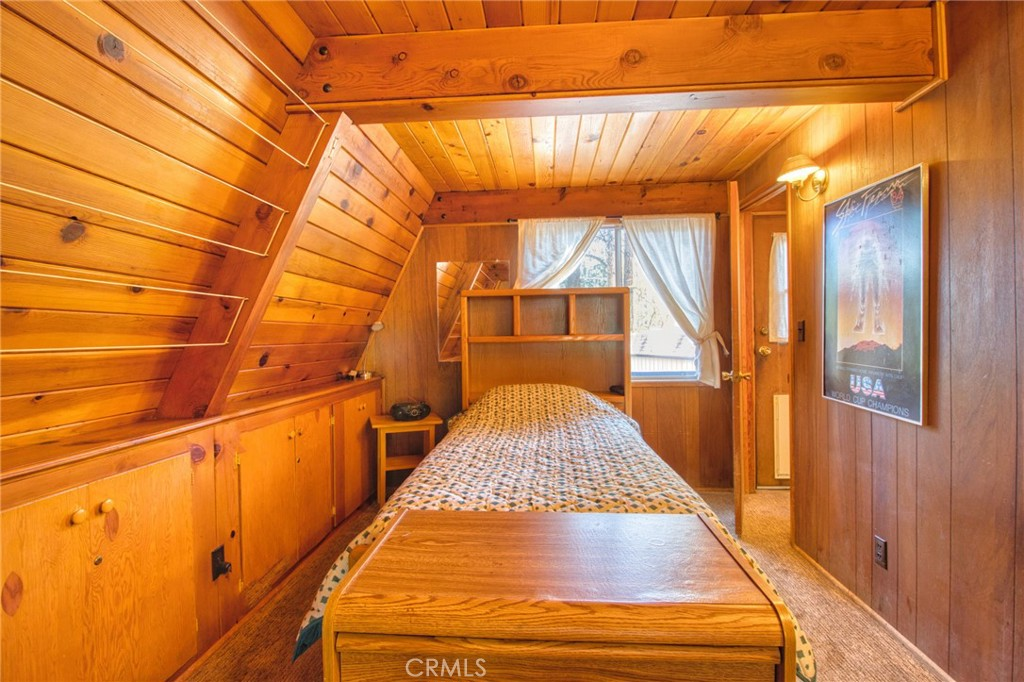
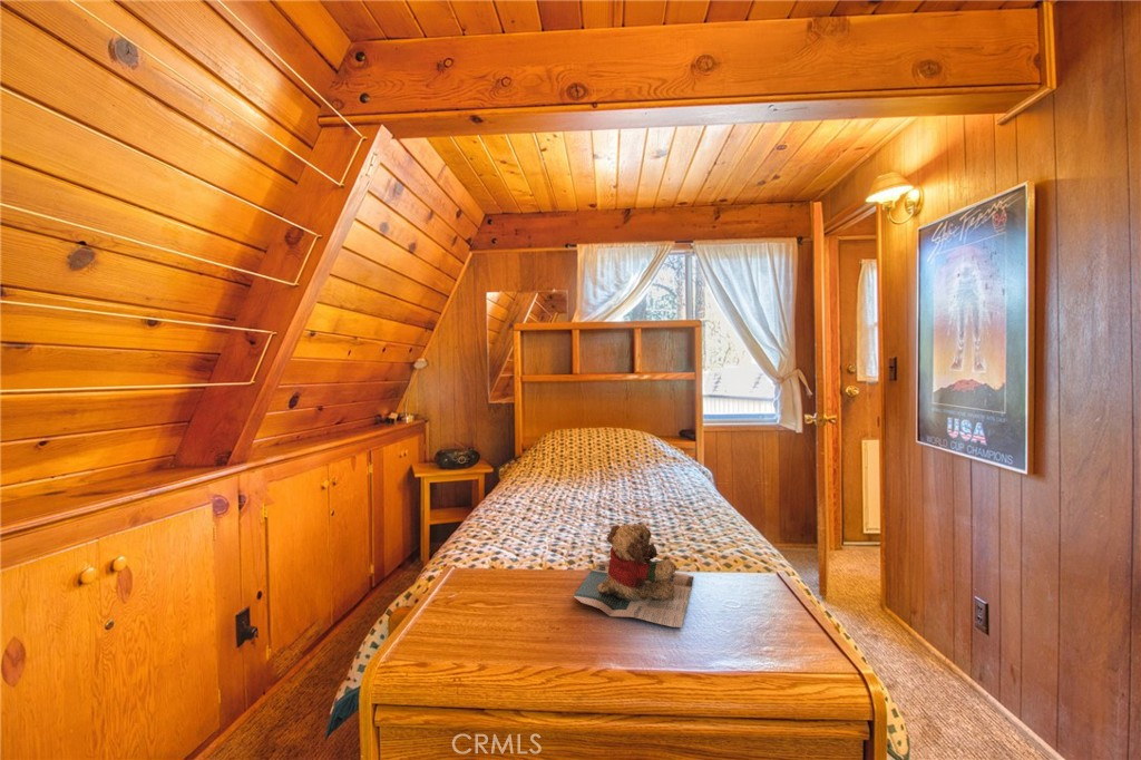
+ teddy bear [573,523,695,629]
